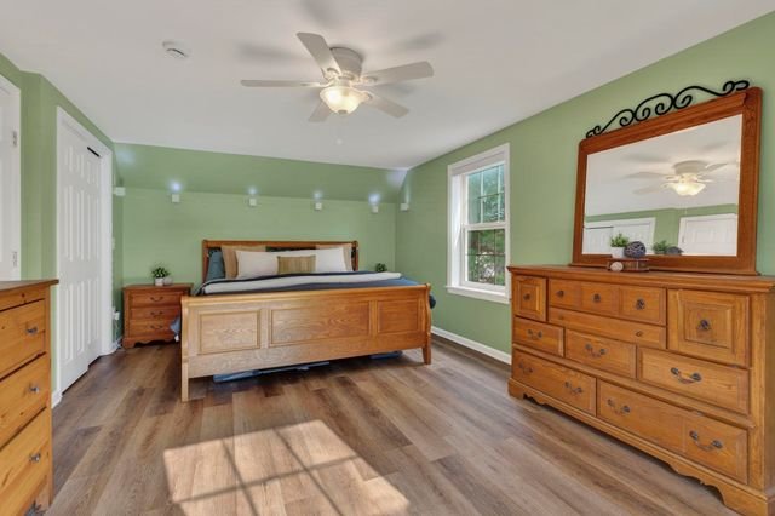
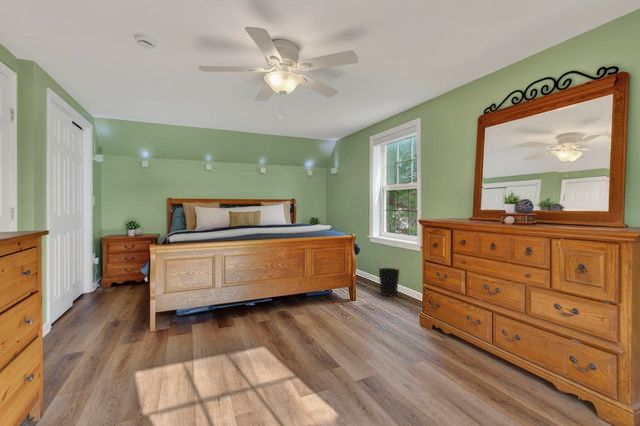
+ wastebasket [377,267,401,297]
